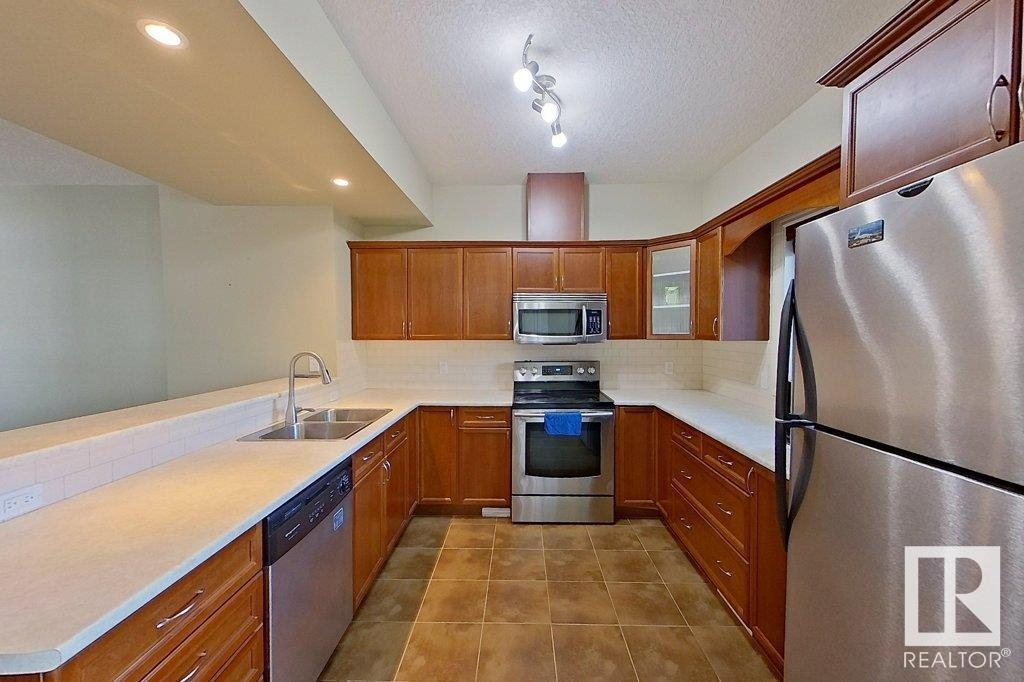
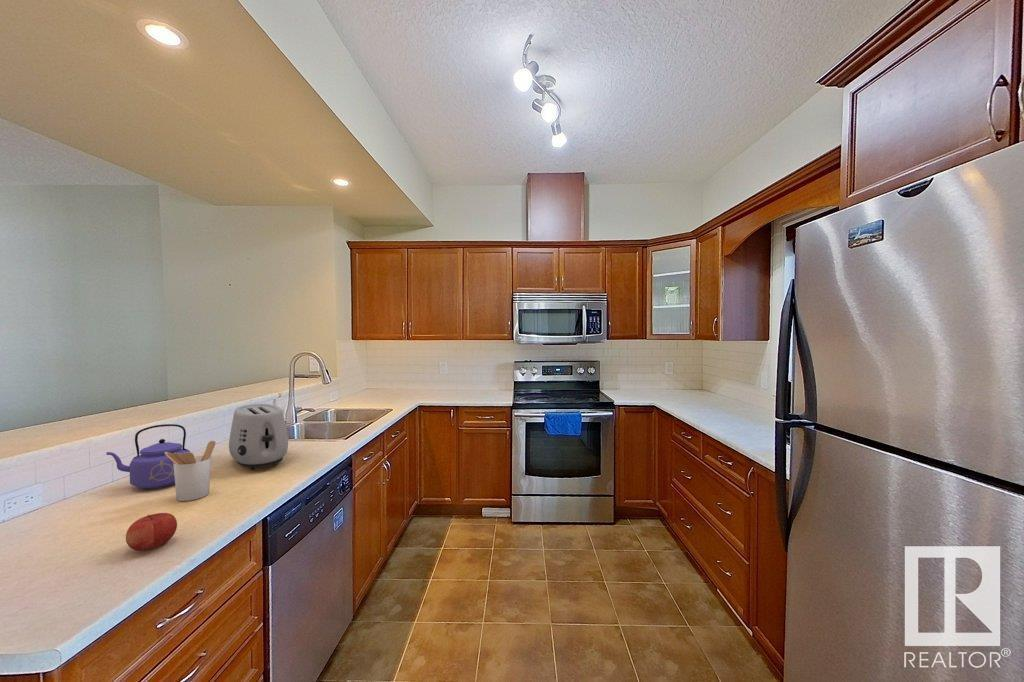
+ utensil holder [165,440,216,502]
+ toaster [228,403,289,470]
+ kettle [105,423,191,490]
+ fruit [125,512,178,552]
